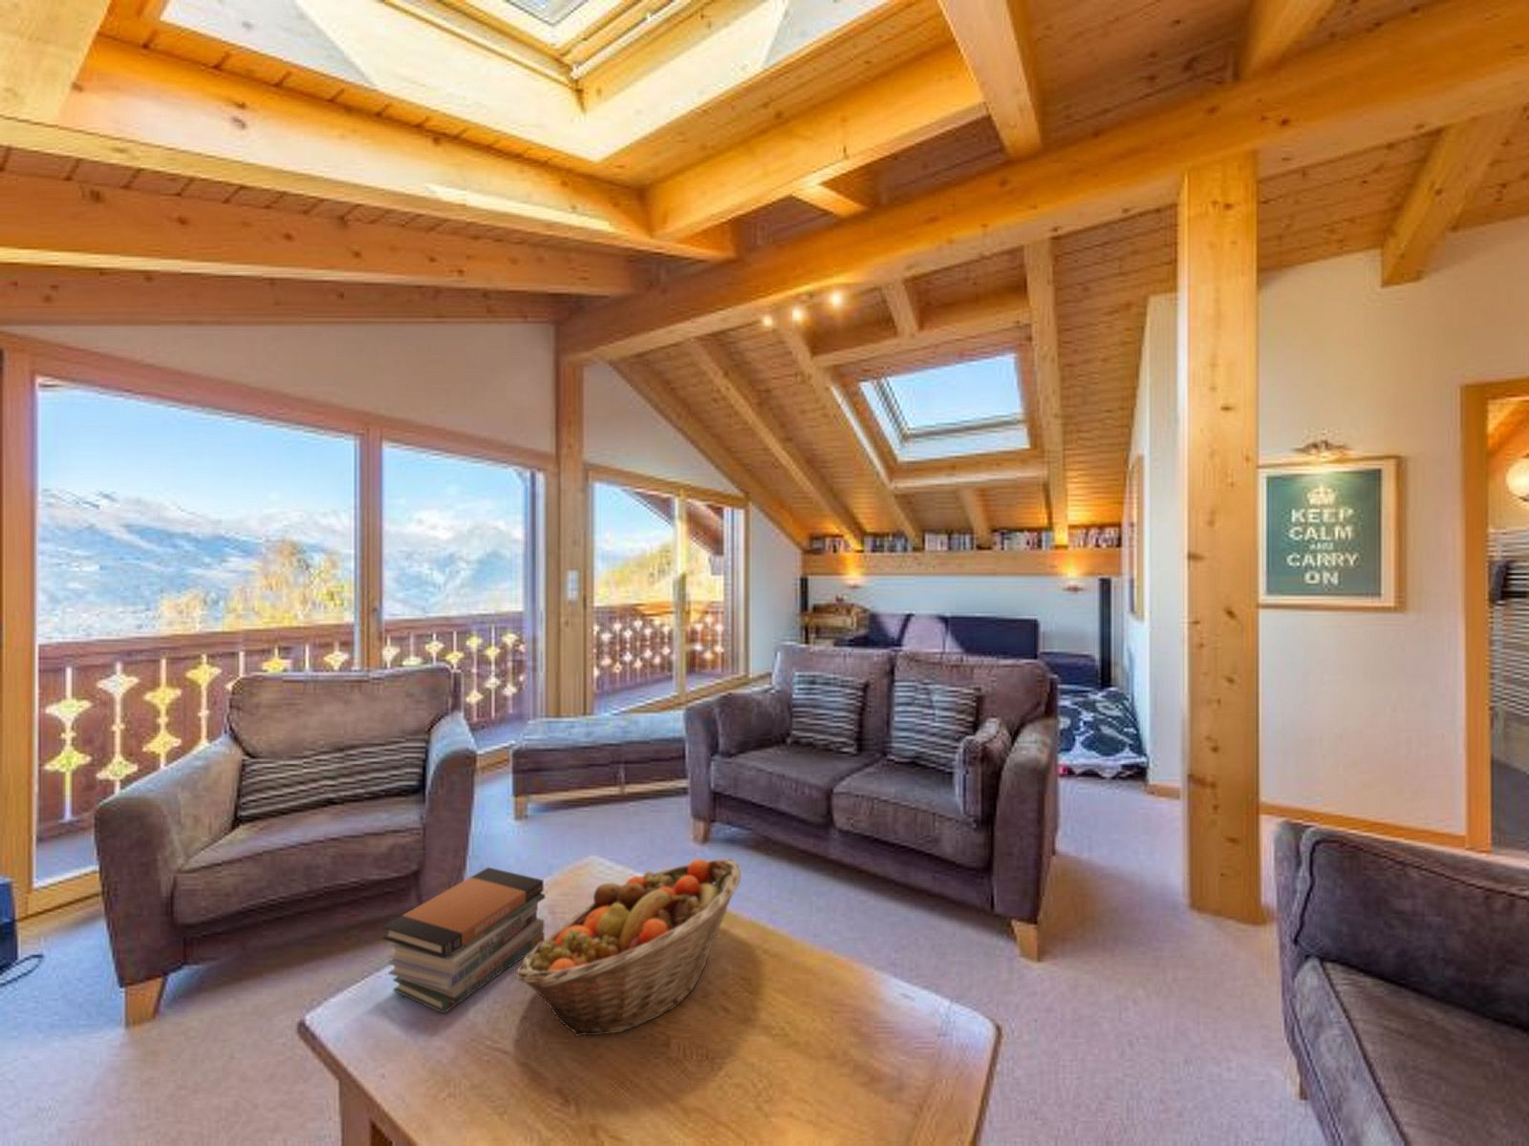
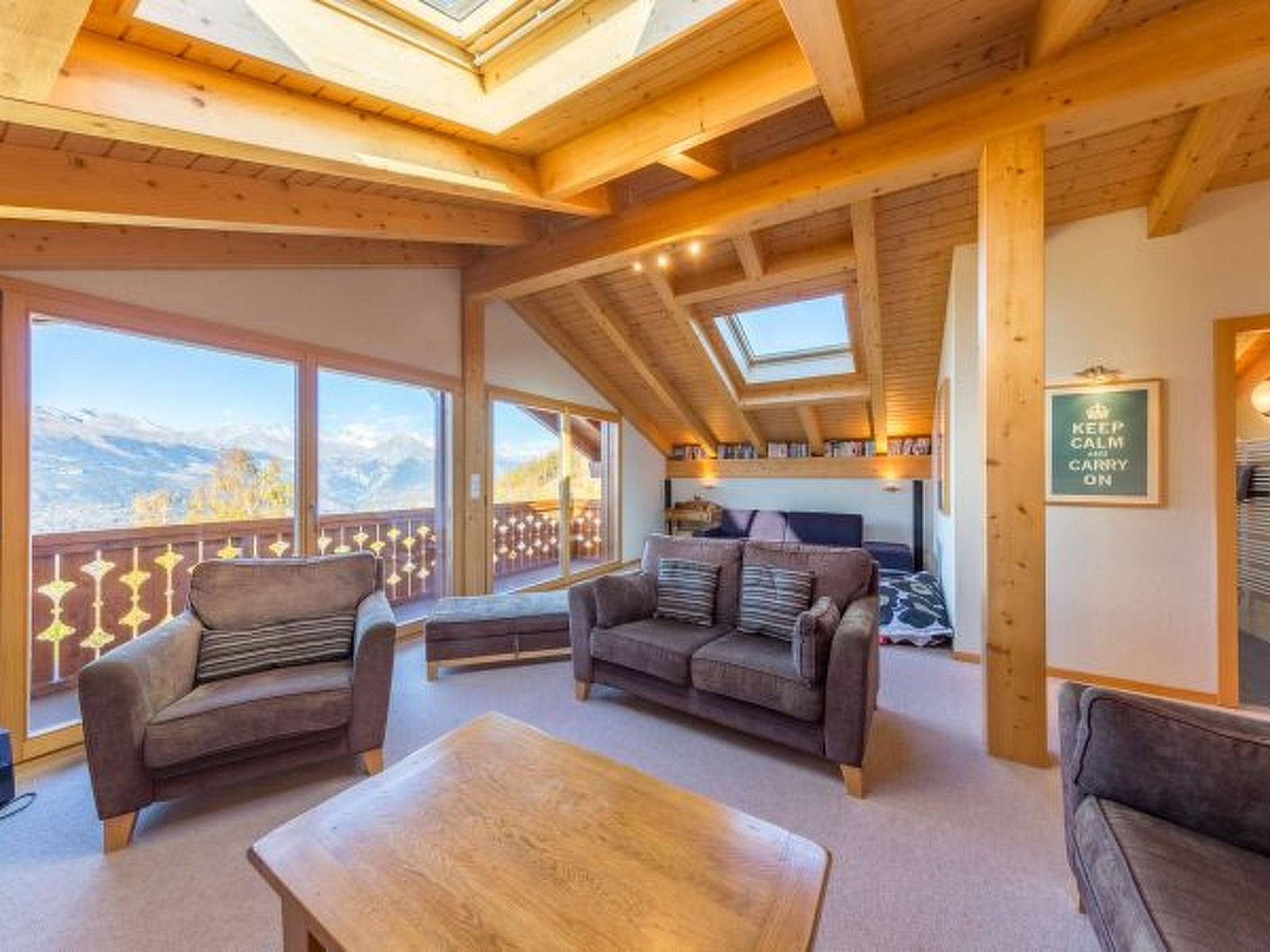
- fruit basket [515,857,743,1038]
- book stack [382,867,545,1015]
